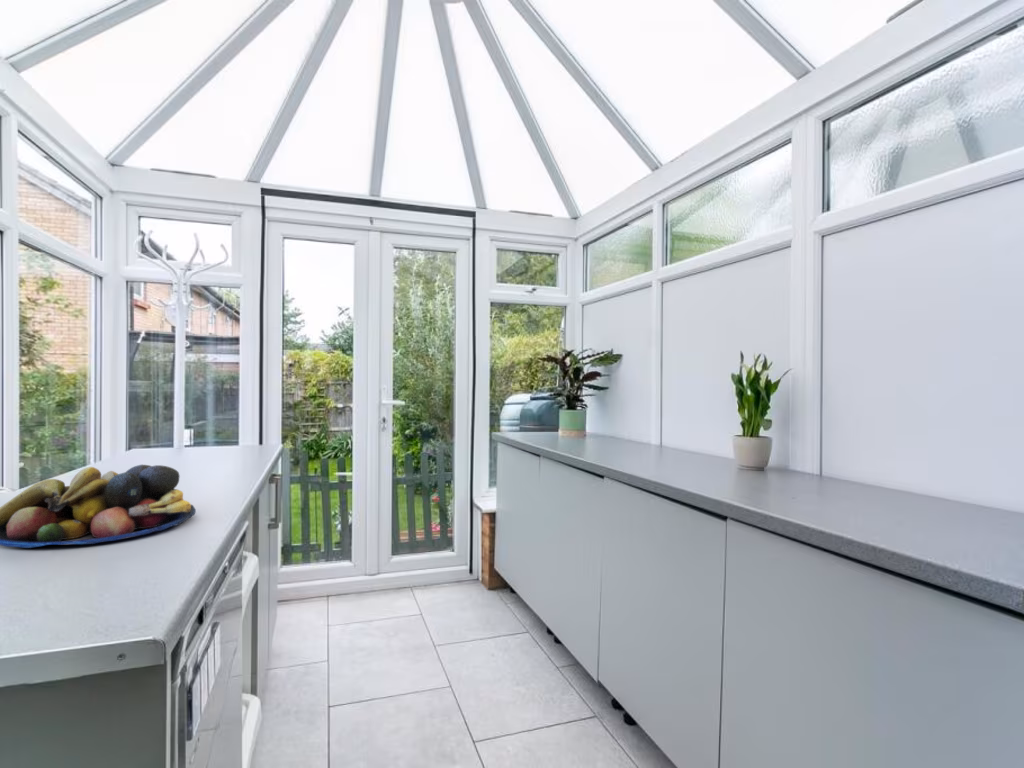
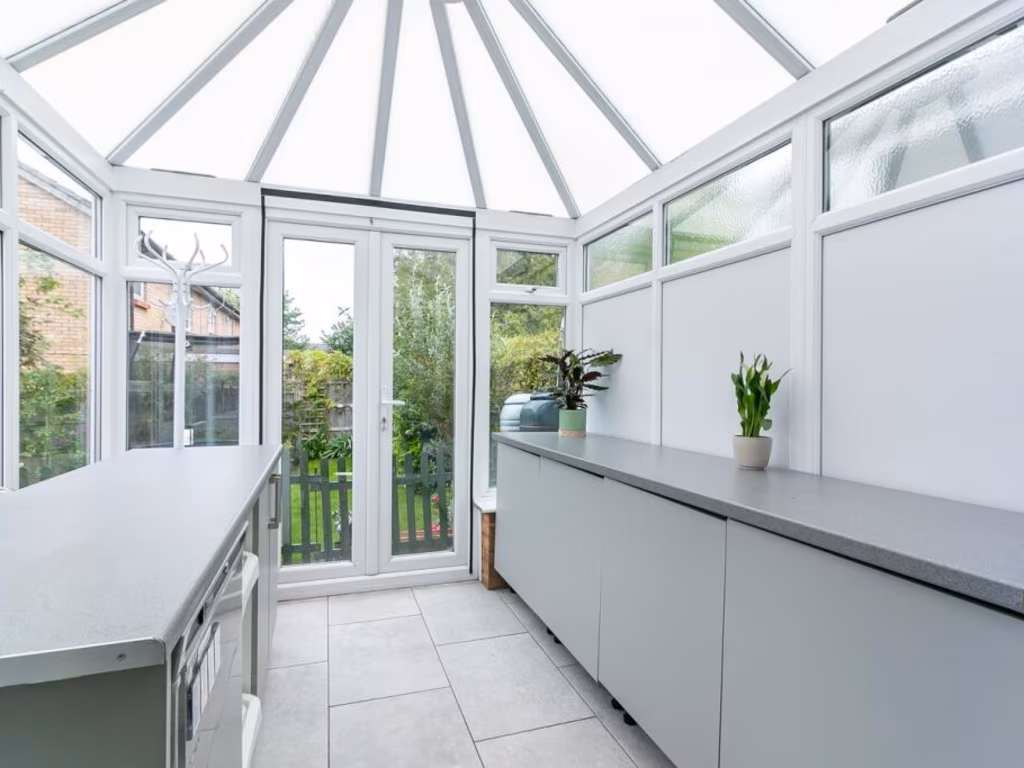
- fruit bowl [0,464,197,549]
